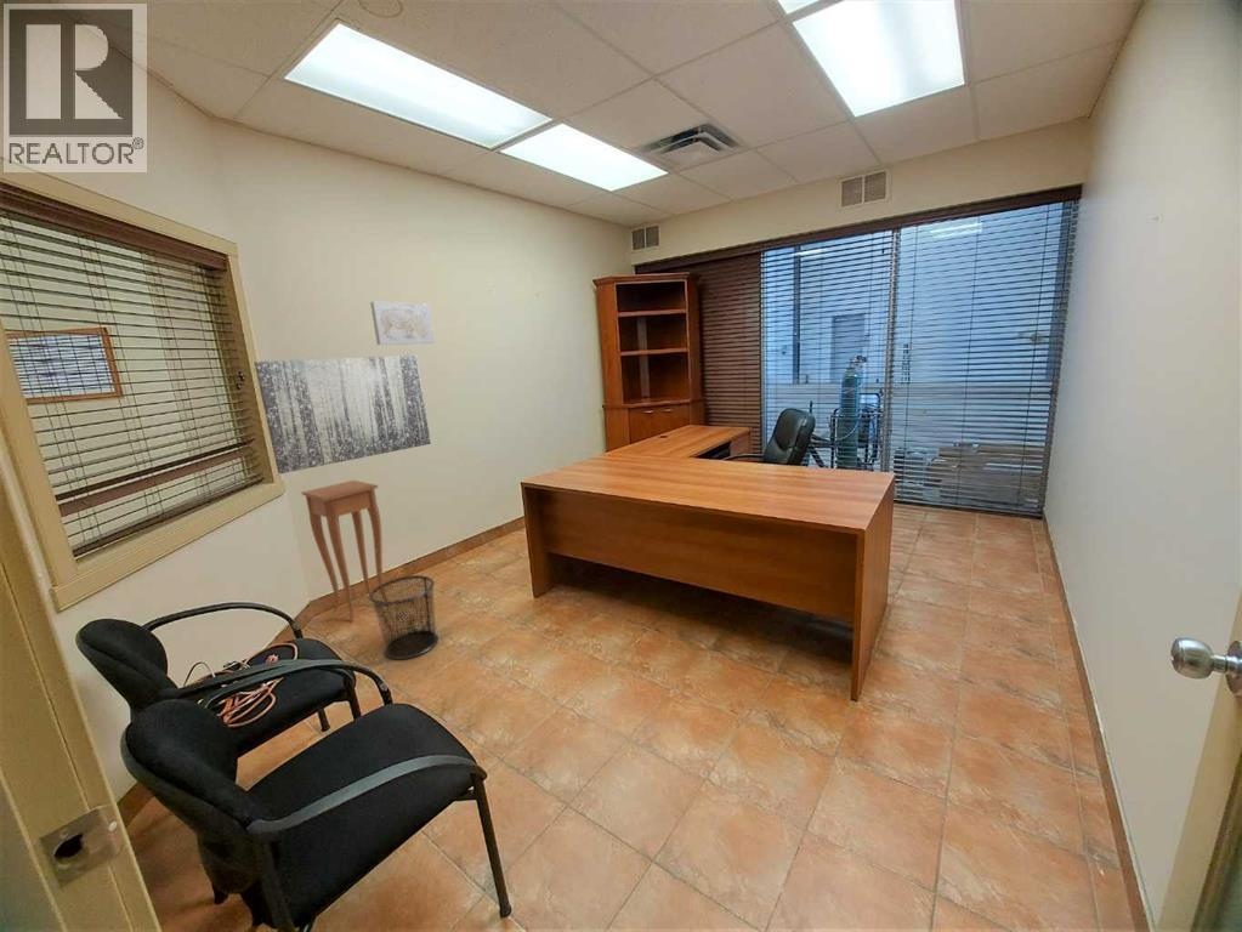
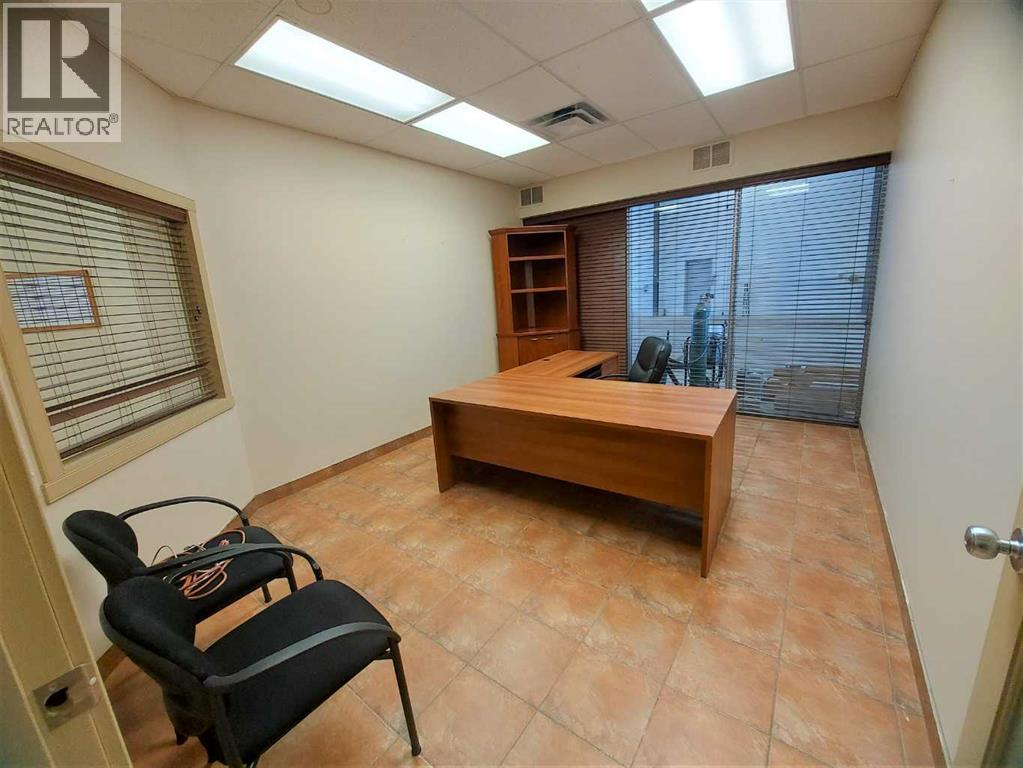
- wall art [369,301,436,346]
- wall art [253,354,432,474]
- waste bin [368,574,439,660]
- side table [301,479,390,623]
